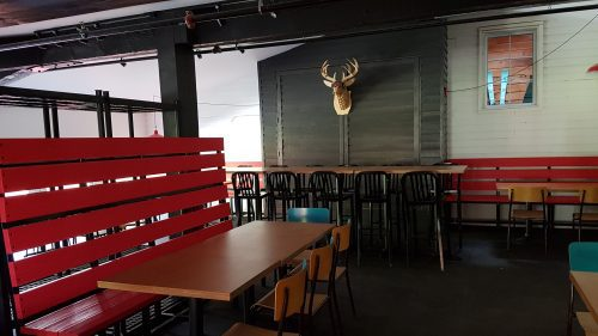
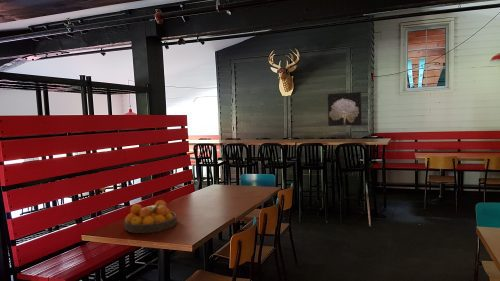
+ fruit bowl [124,199,178,234]
+ wall art [327,91,363,127]
